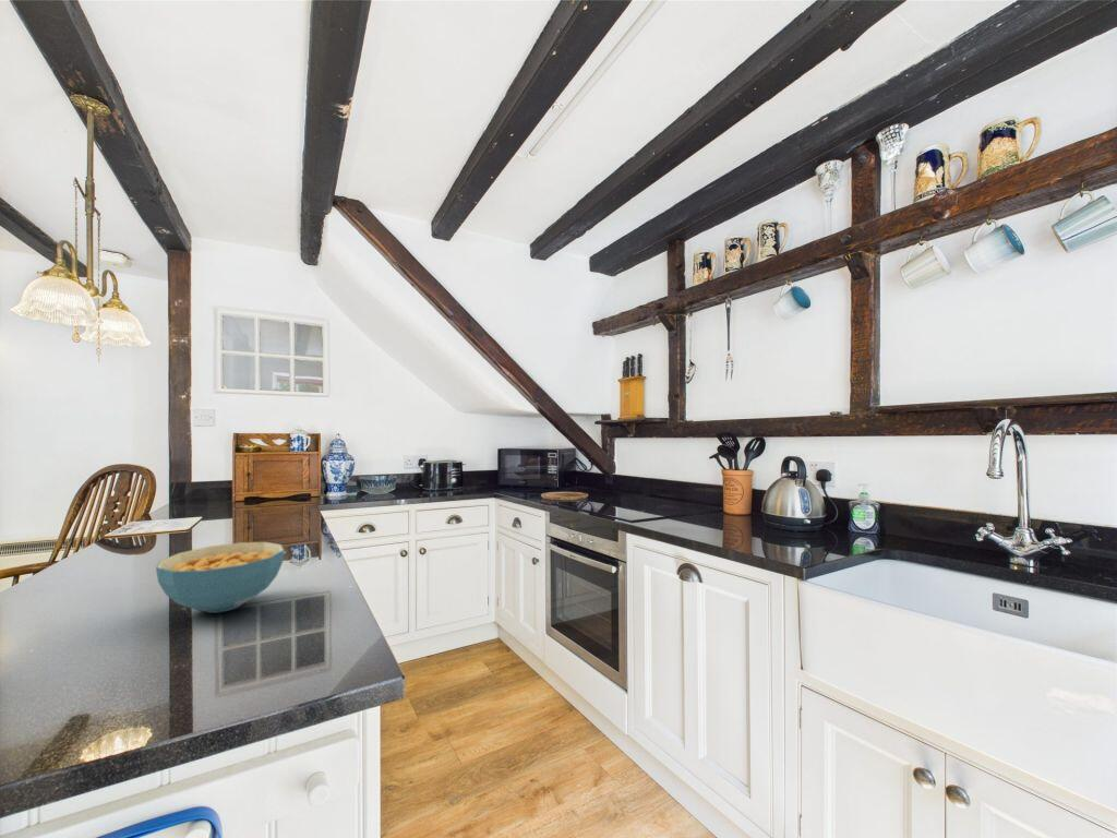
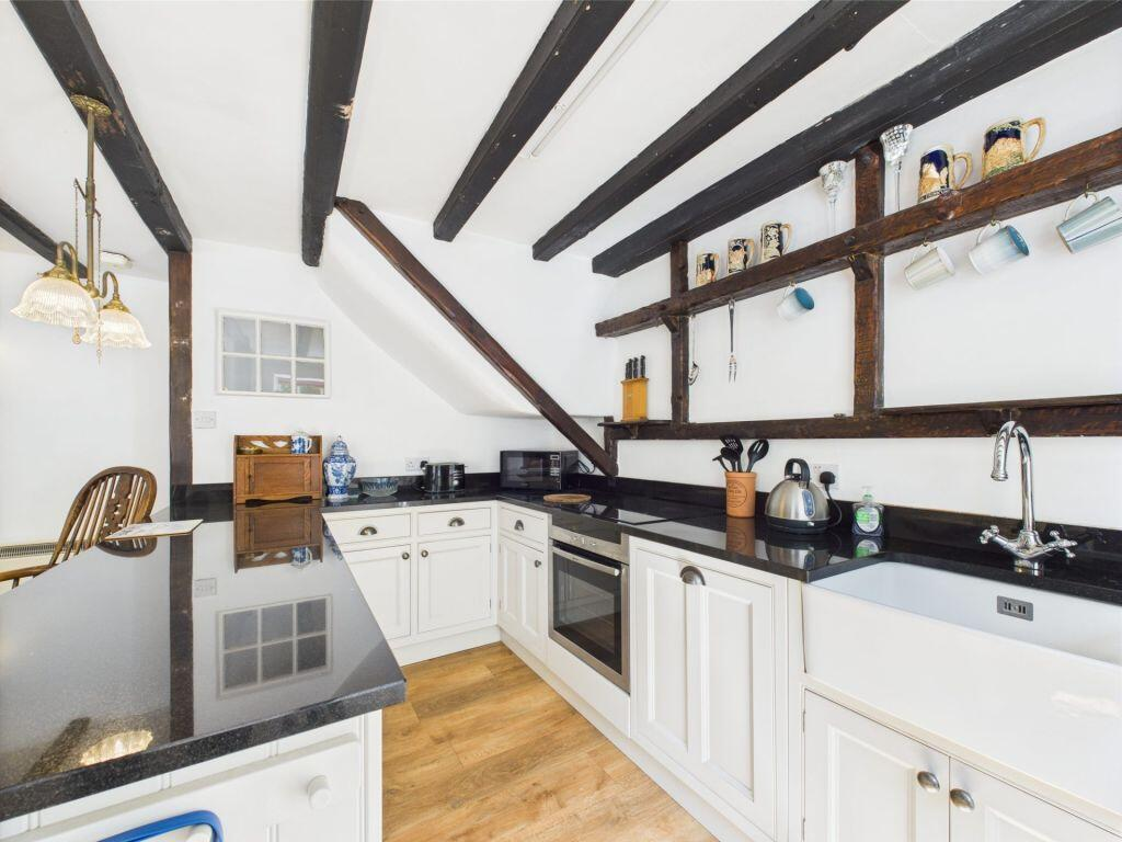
- cereal bowl [155,541,286,614]
